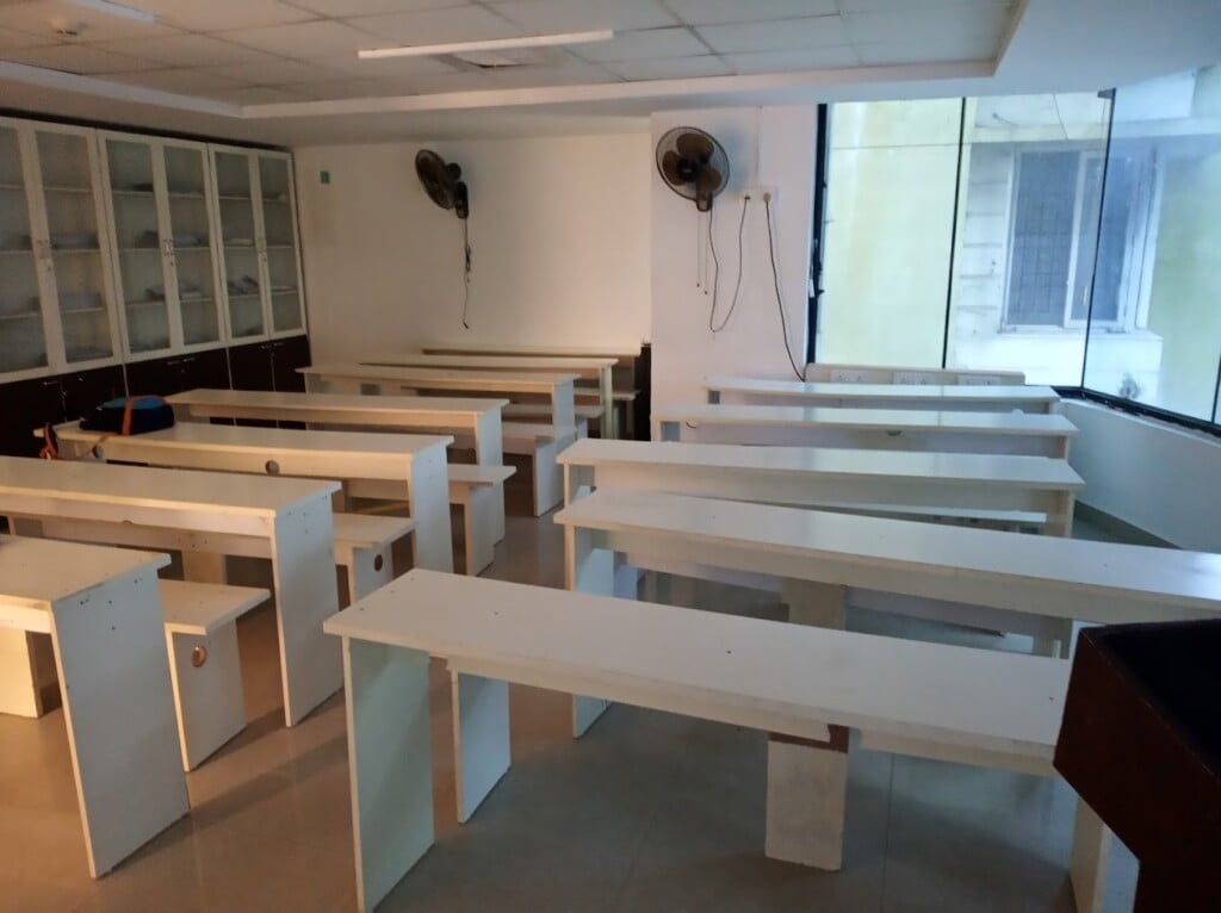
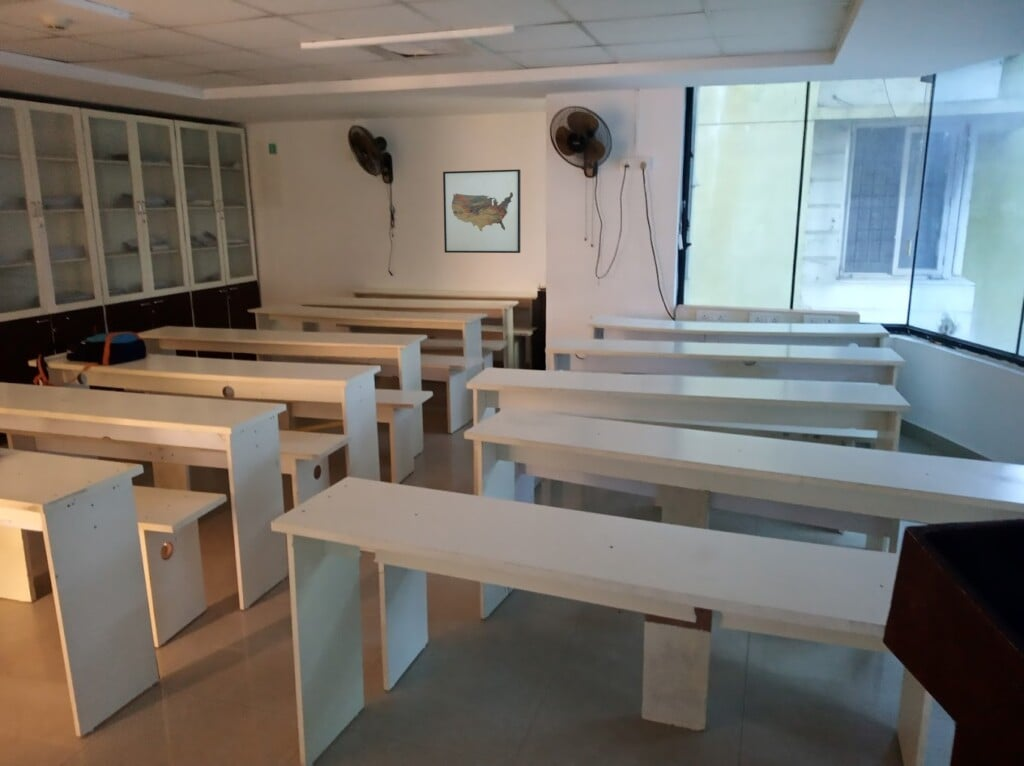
+ wall art [442,168,522,254]
